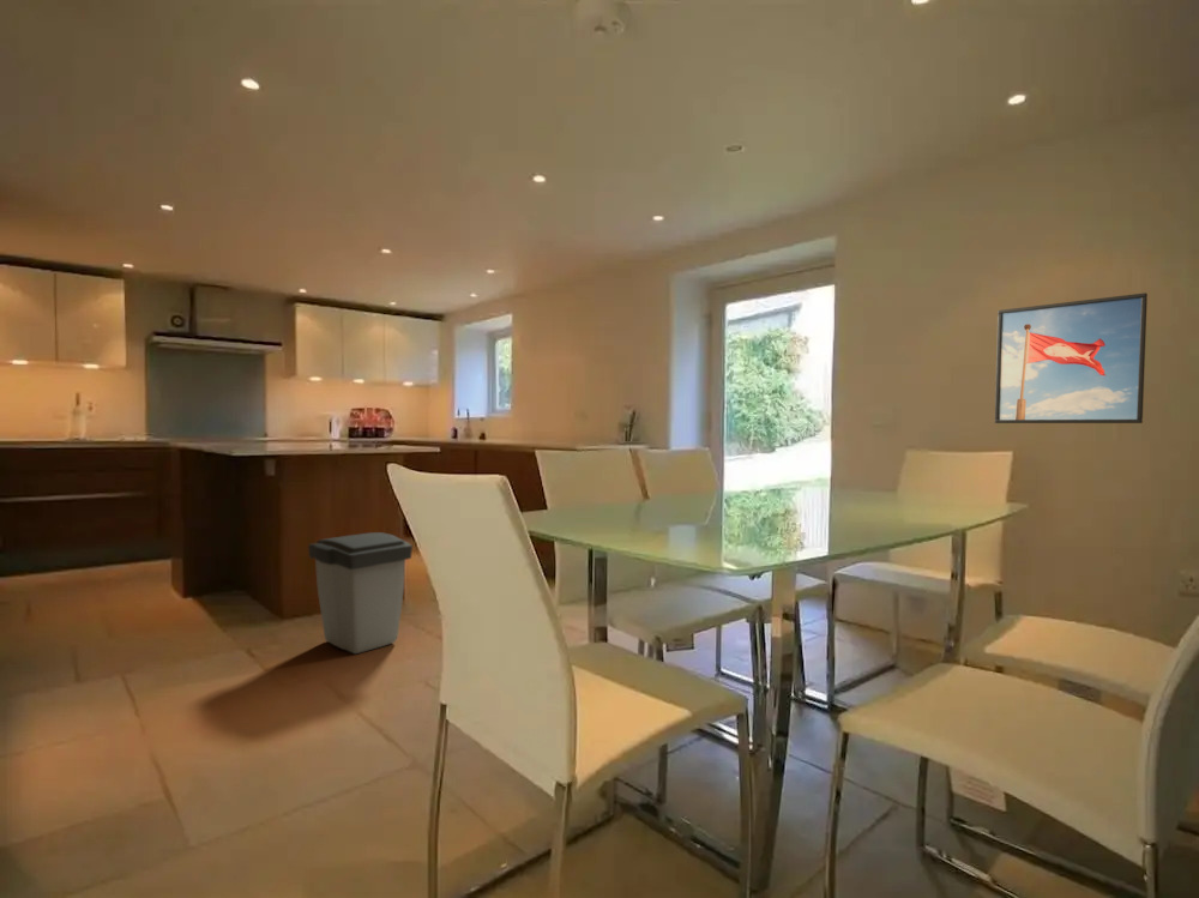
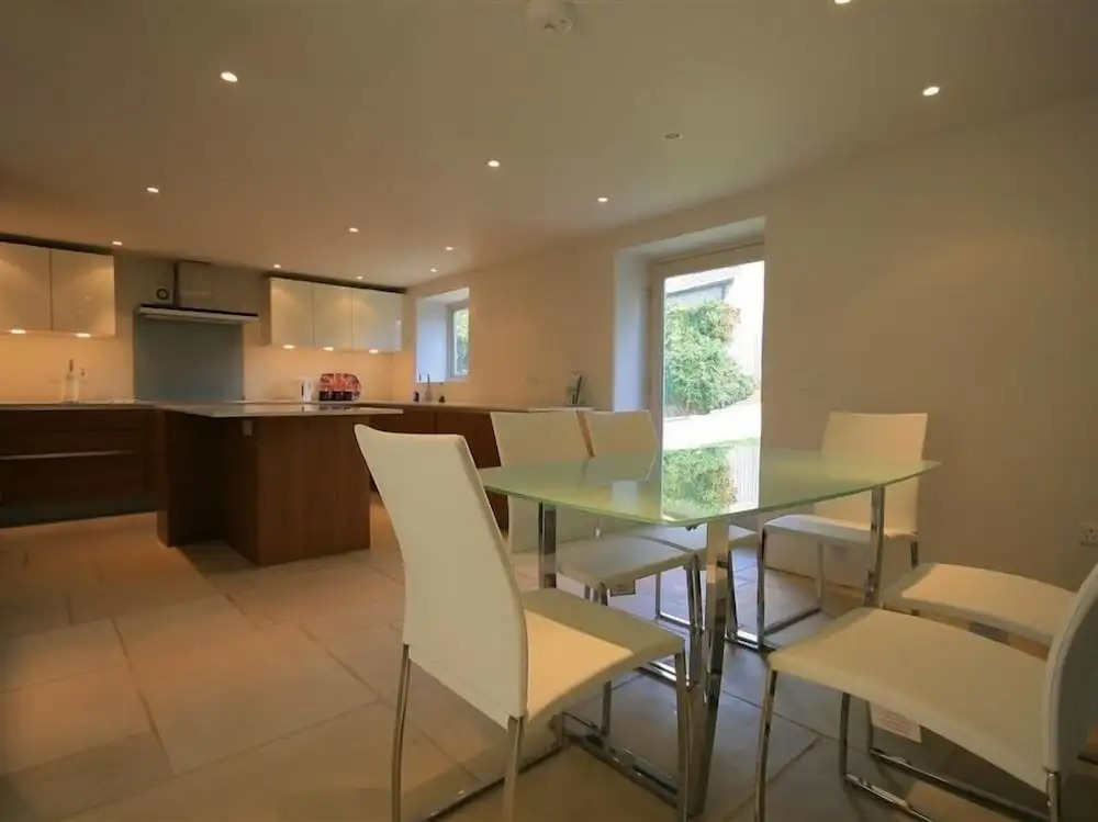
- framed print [994,291,1149,424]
- trash can [307,531,414,655]
